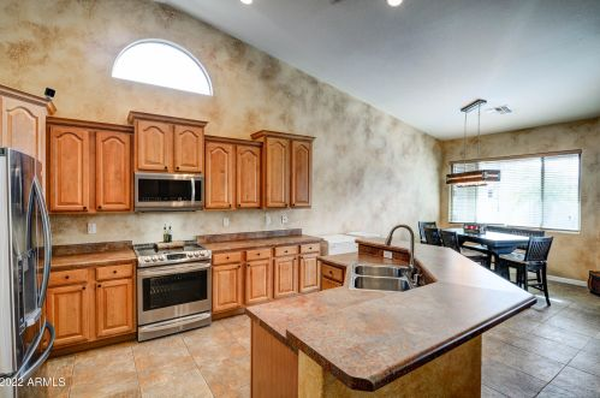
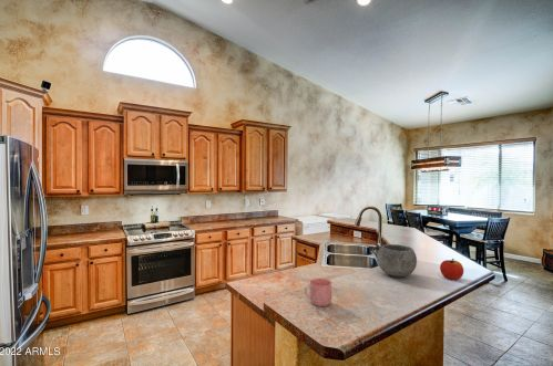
+ bowl [376,243,418,278]
+ mug [304,278,332,307]
+ apple [439,258,464,281]
